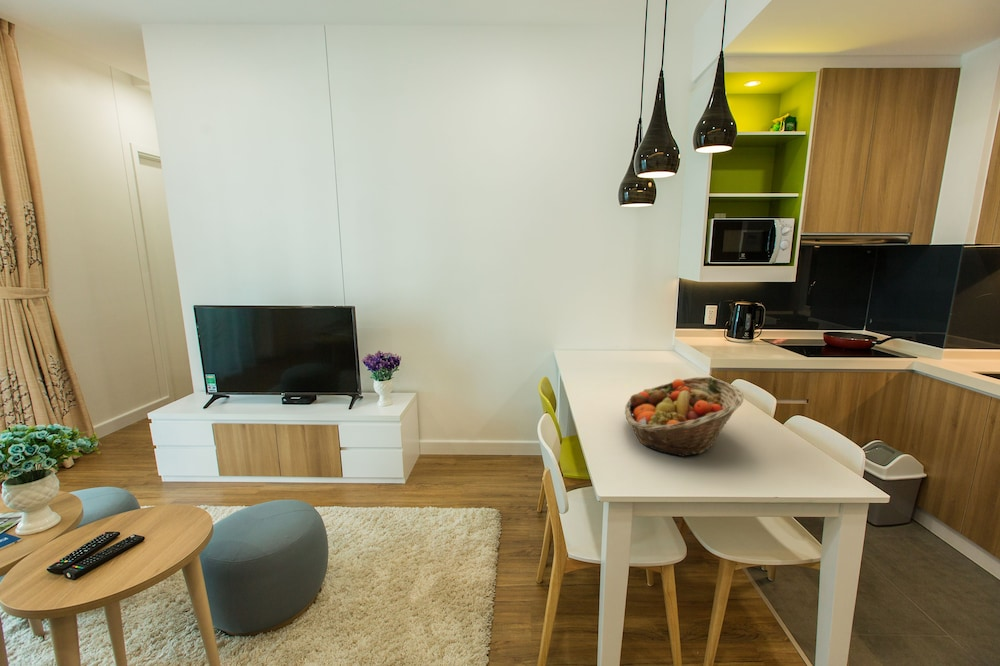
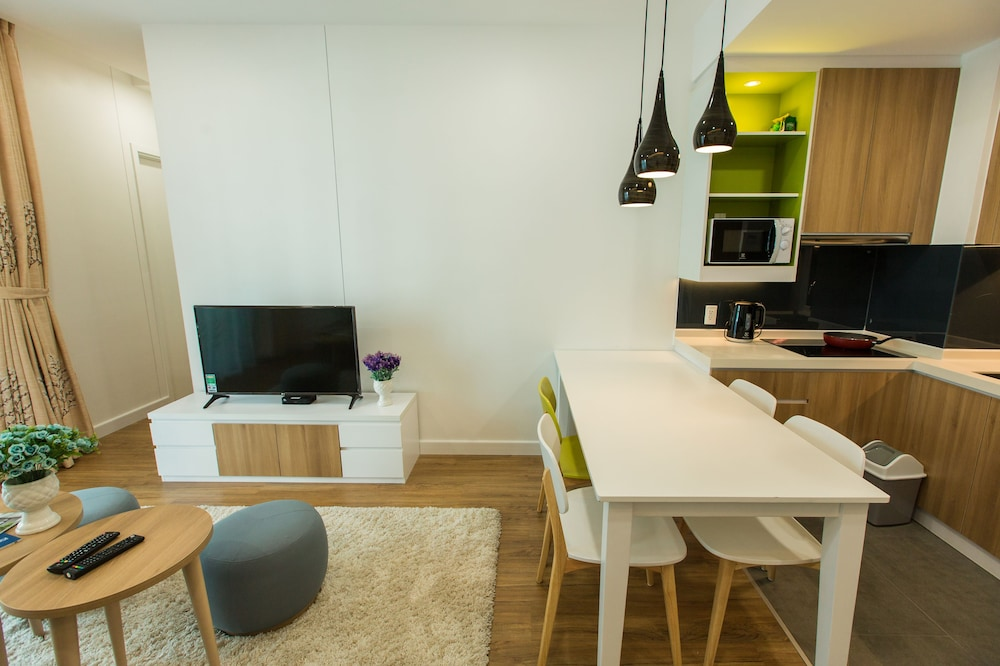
- fruit basket [624,376,744,458]
